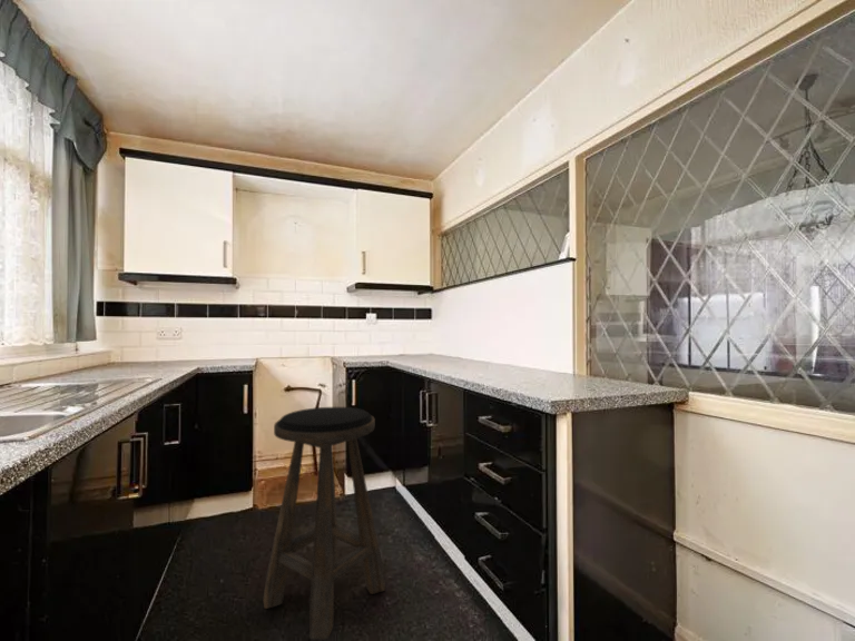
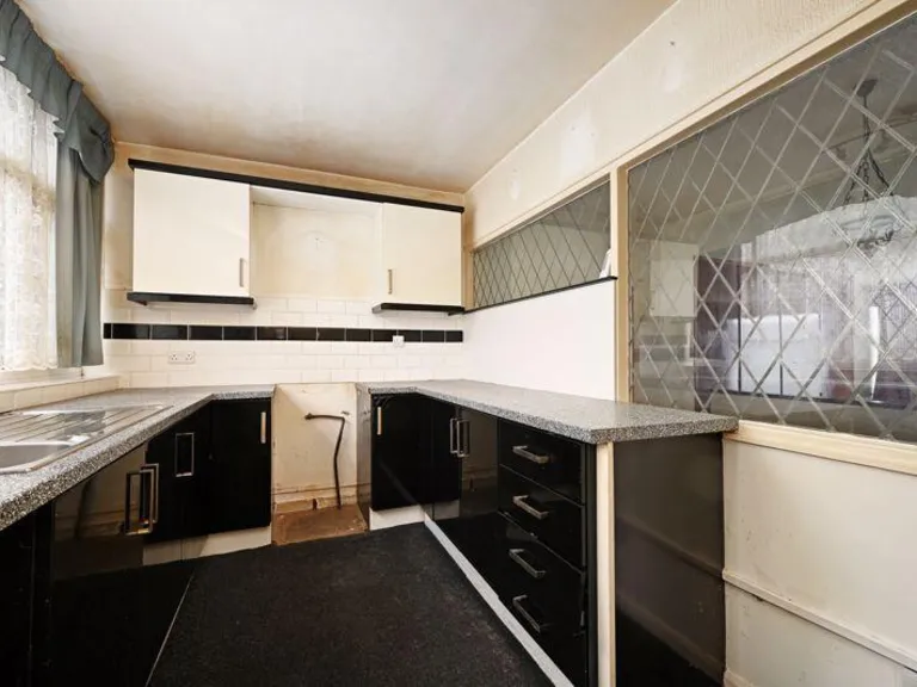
- stool [262,406,386,640]
